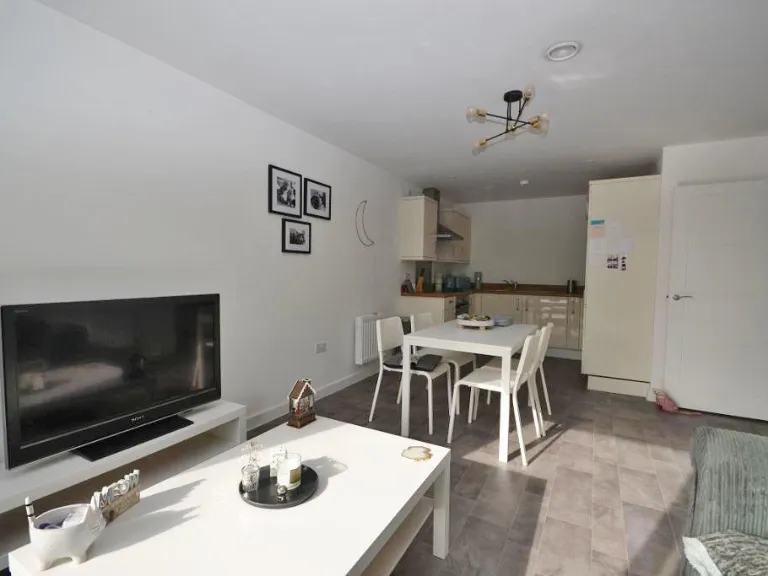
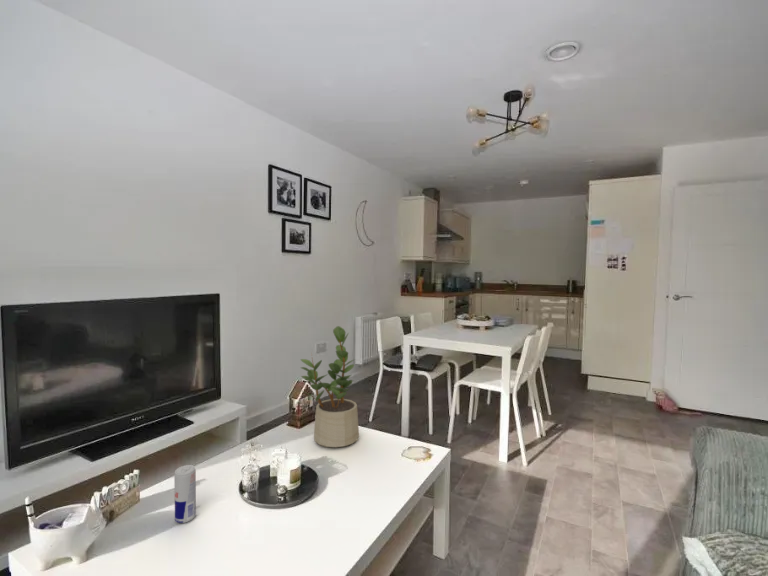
+ potted plant [300,325,360,448]
+ beverage can [173,464,197,524]
